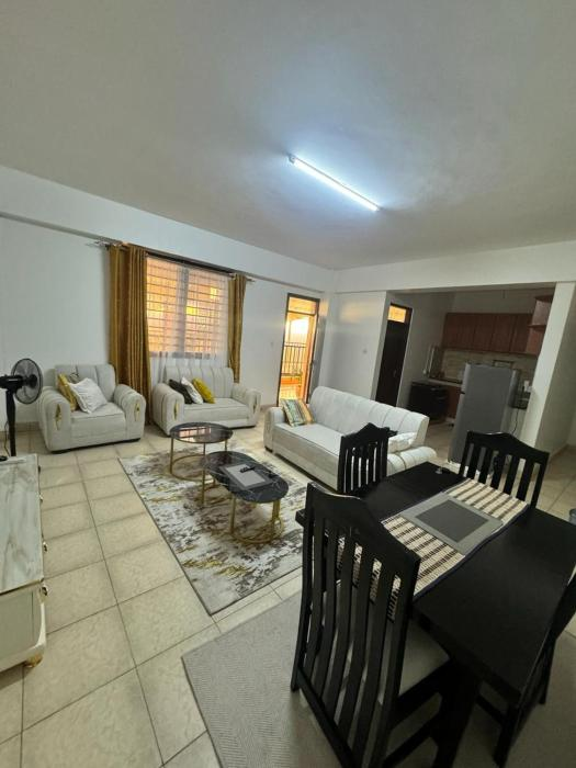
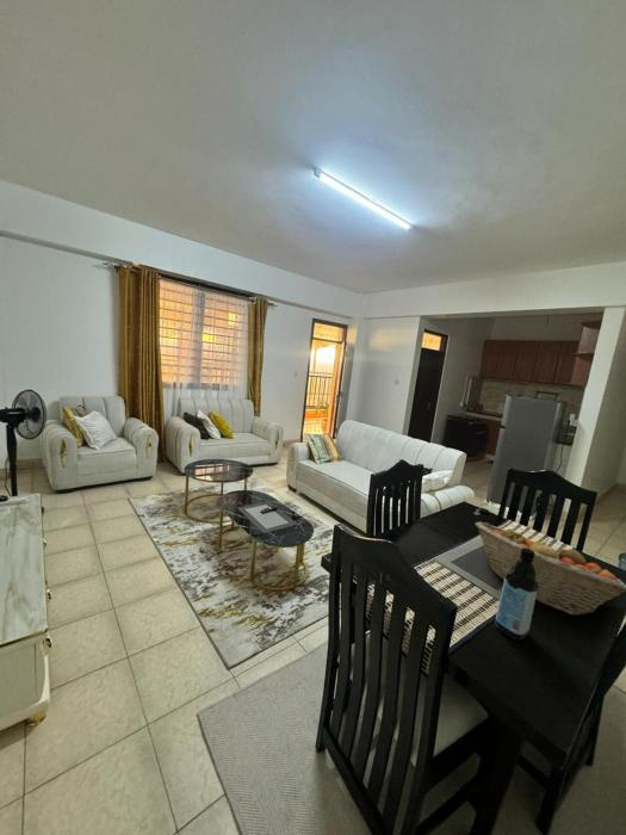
+ fruit basket [473,521,626,617]
+ water bottle [494,548,538,642]
